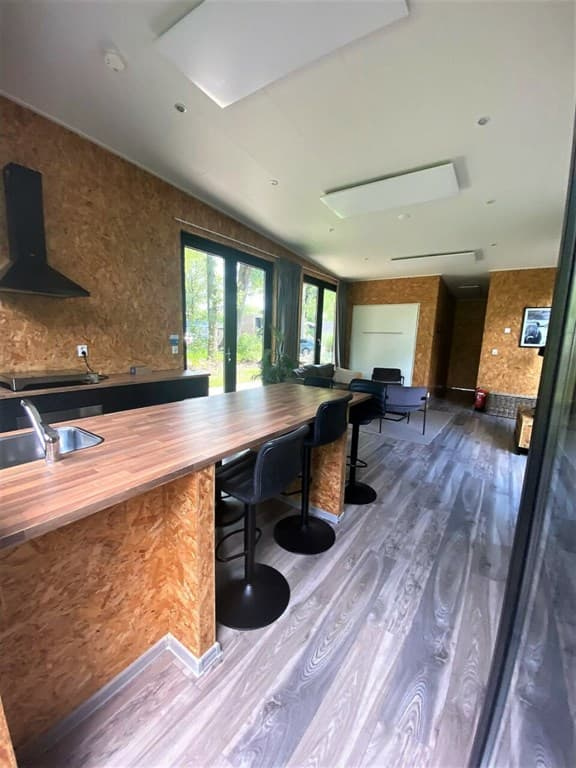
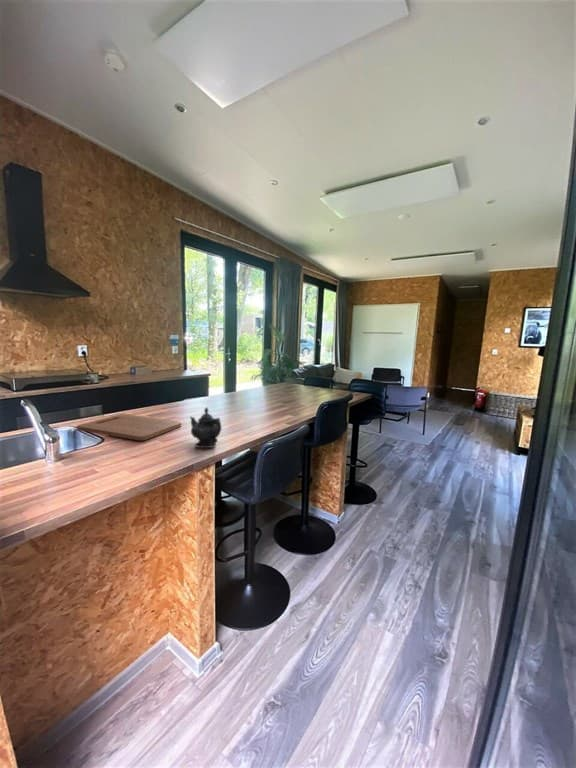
+ cutting board [76,413,182,441]
+ teapot [189,406,223,449]
